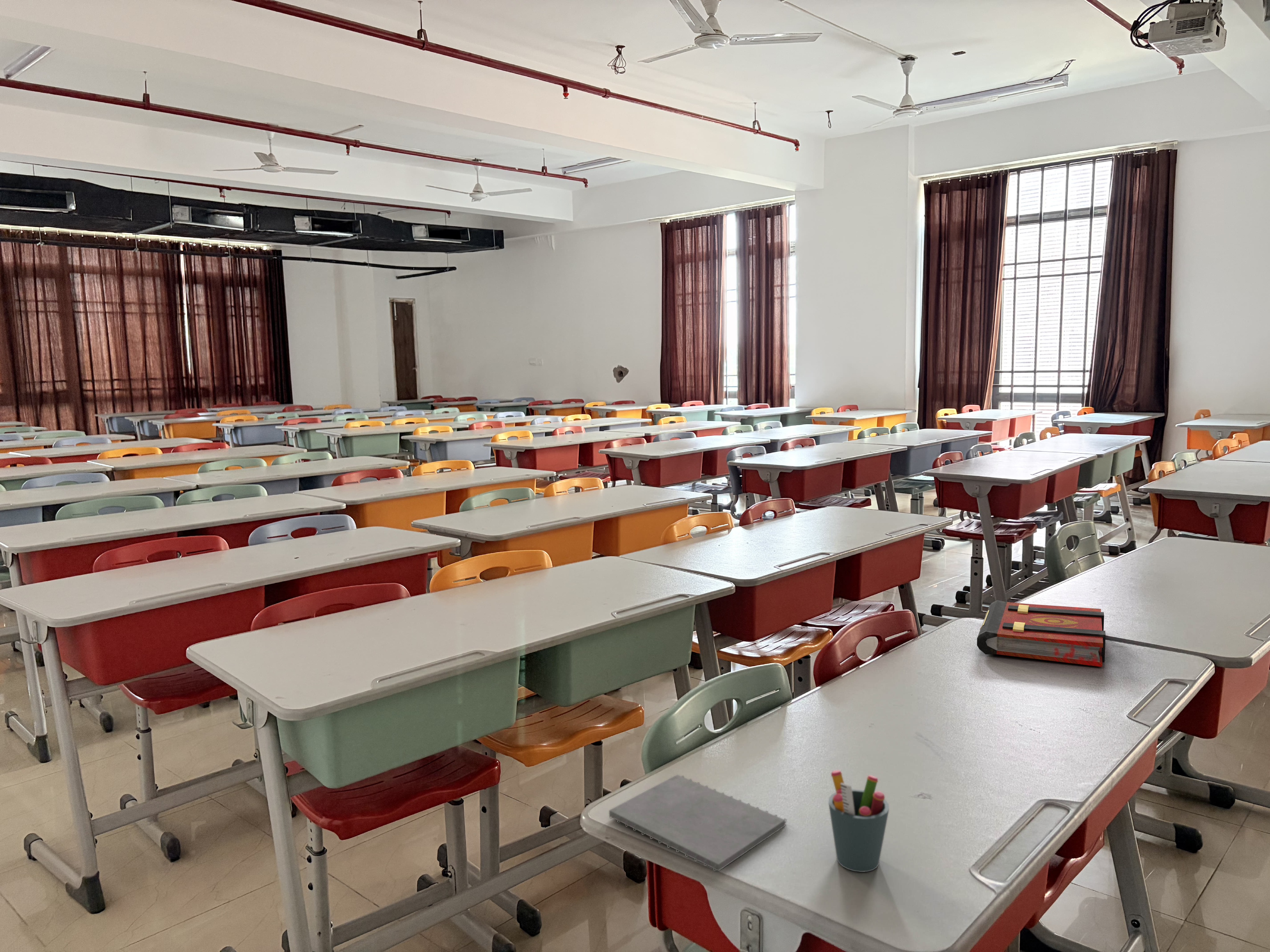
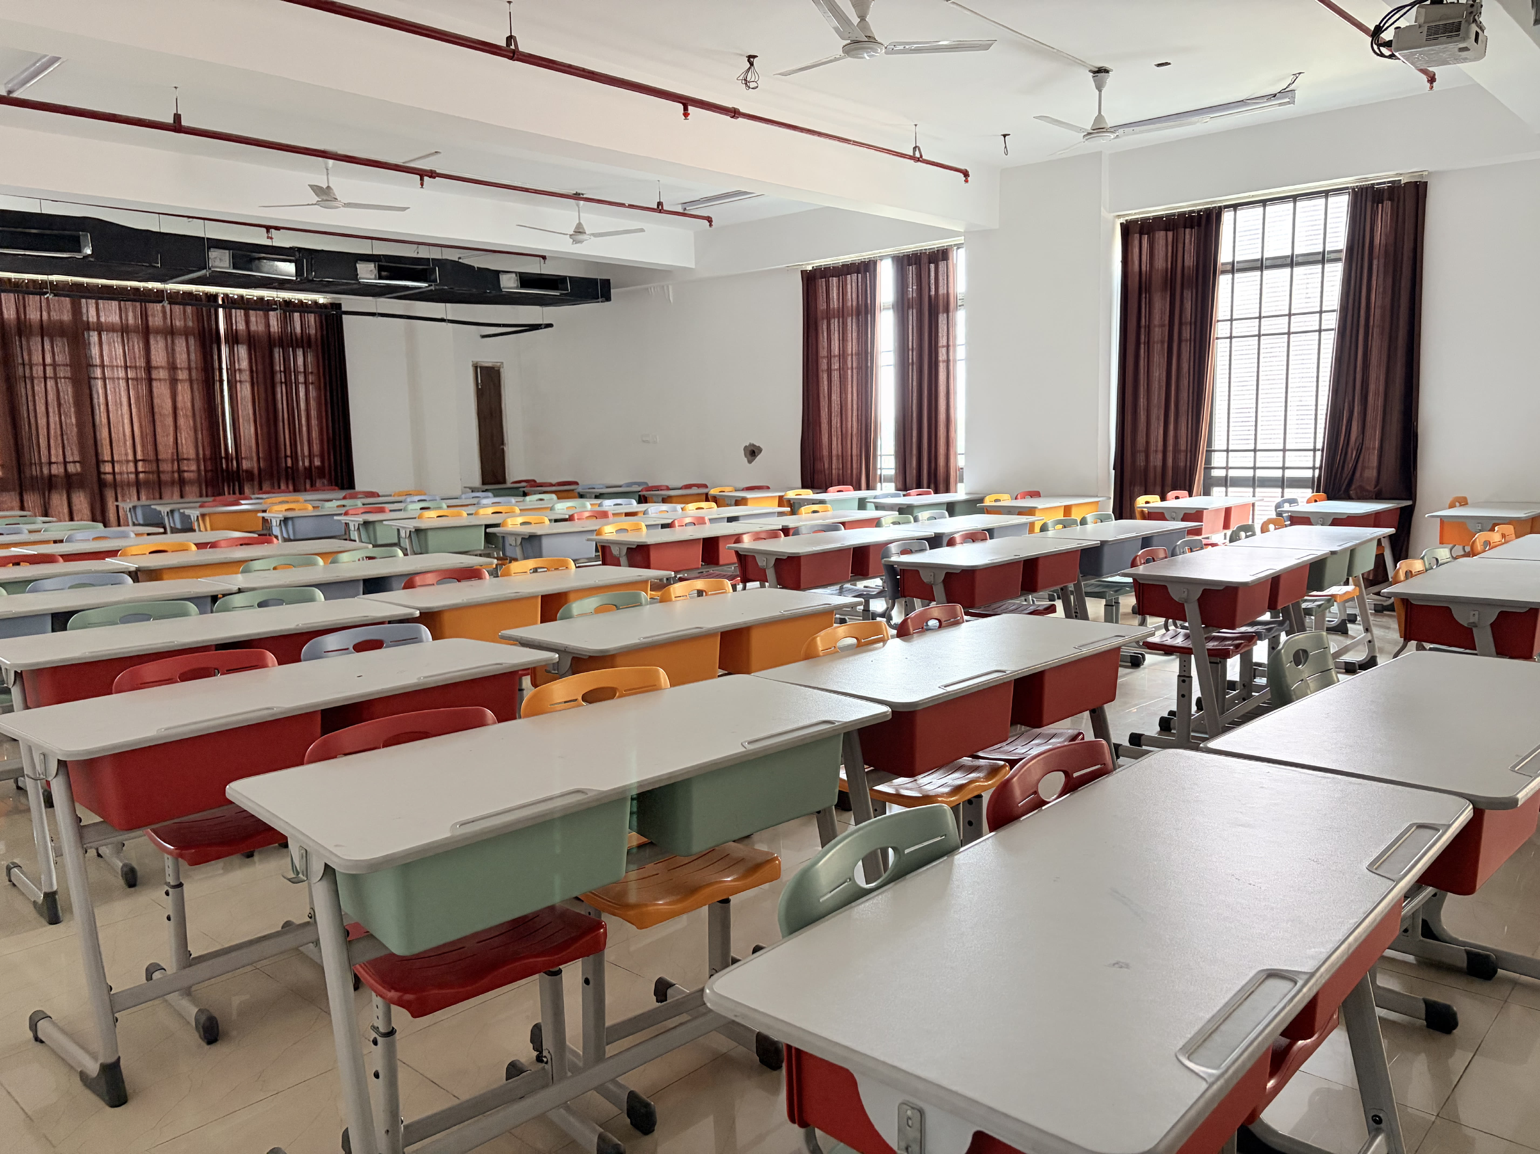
- book [977,600,1106,667]
- notepad [609,774,787,871]
- pen holder [828,770,890,872]
